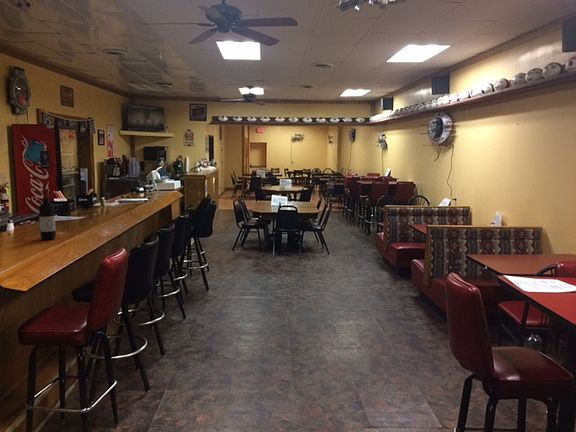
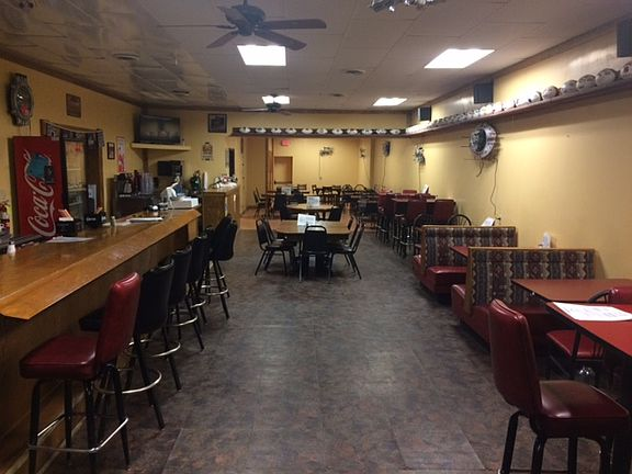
- wine bottle [38,188,57,241]
